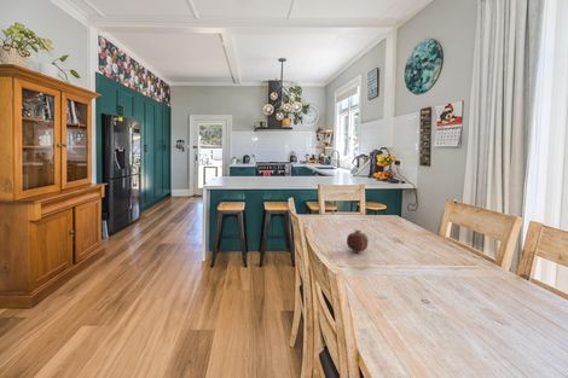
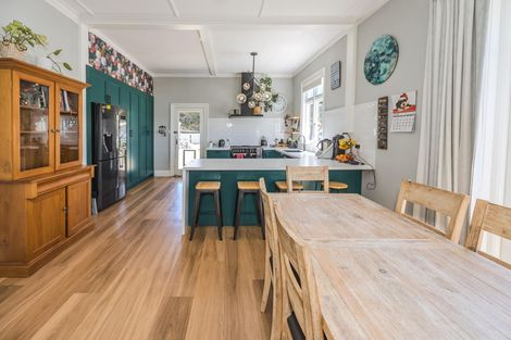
- fruit [346,228,370,252]
